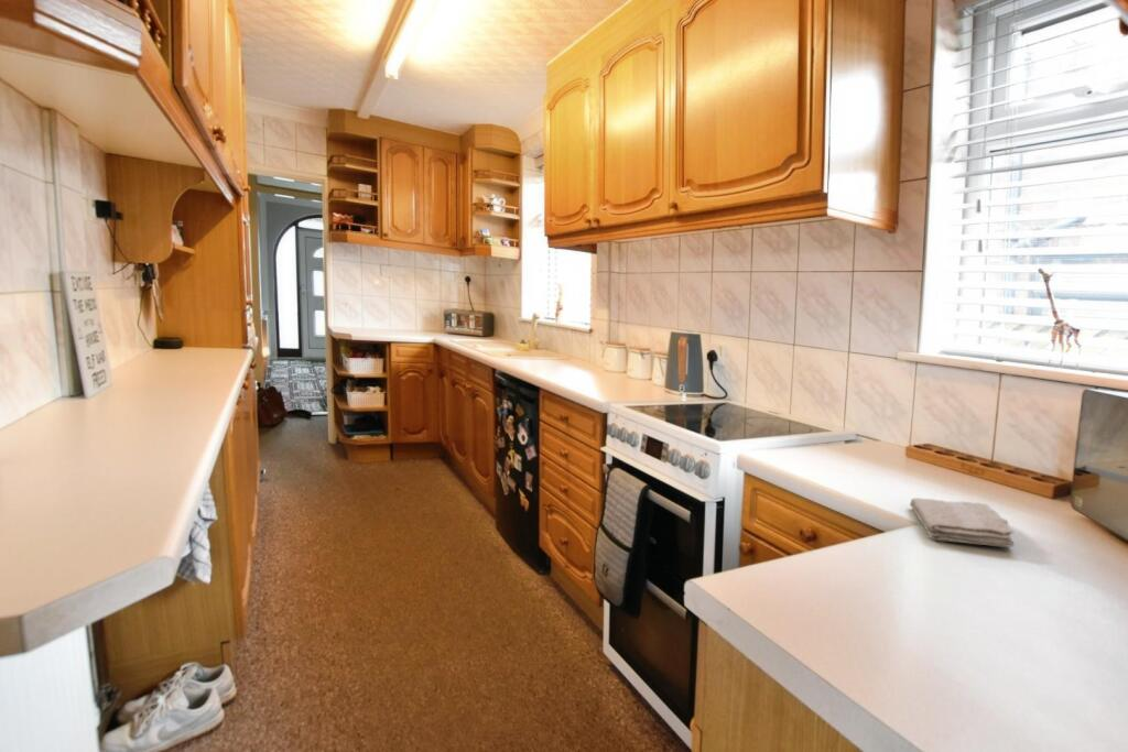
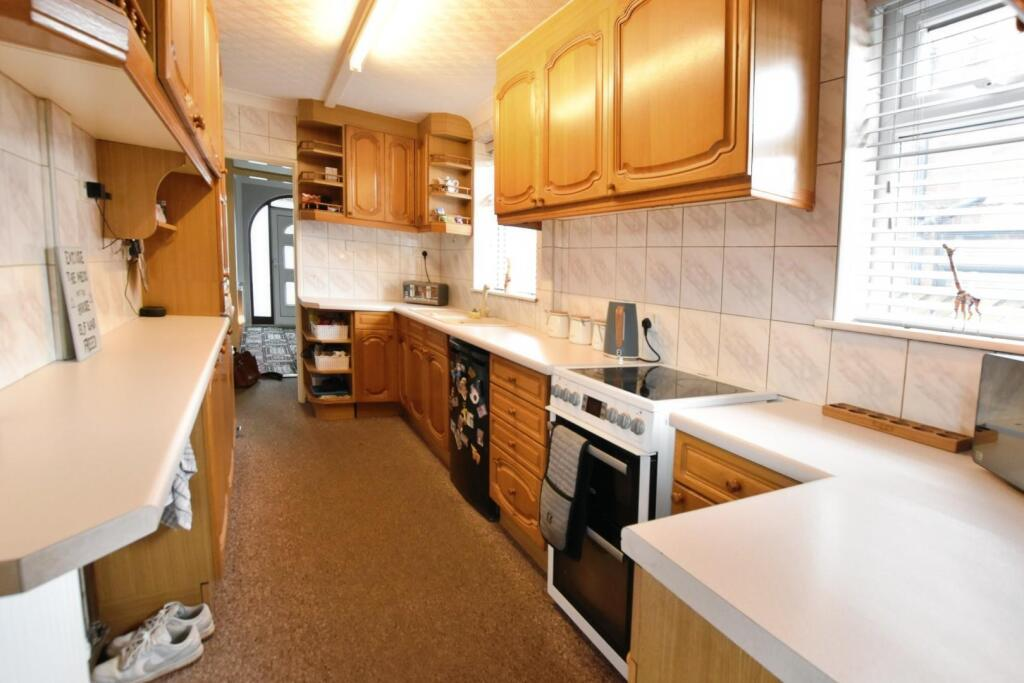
- washcloth [909,497,1016,548]
